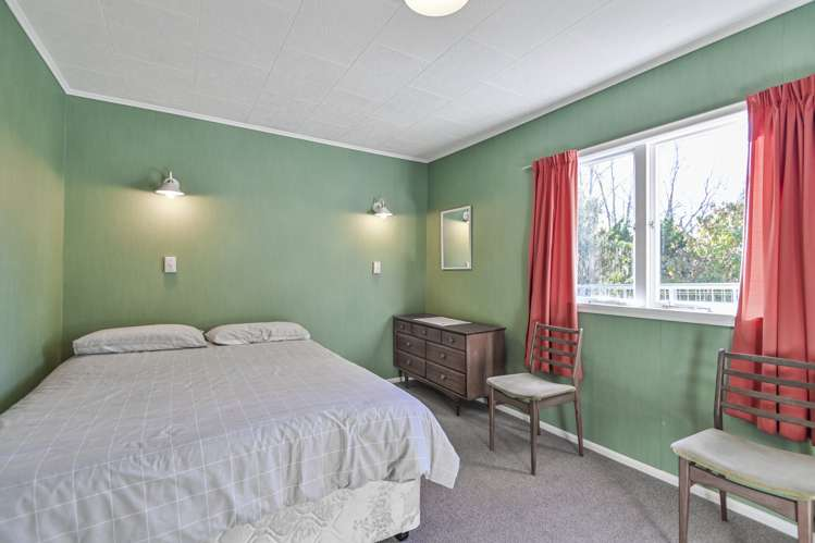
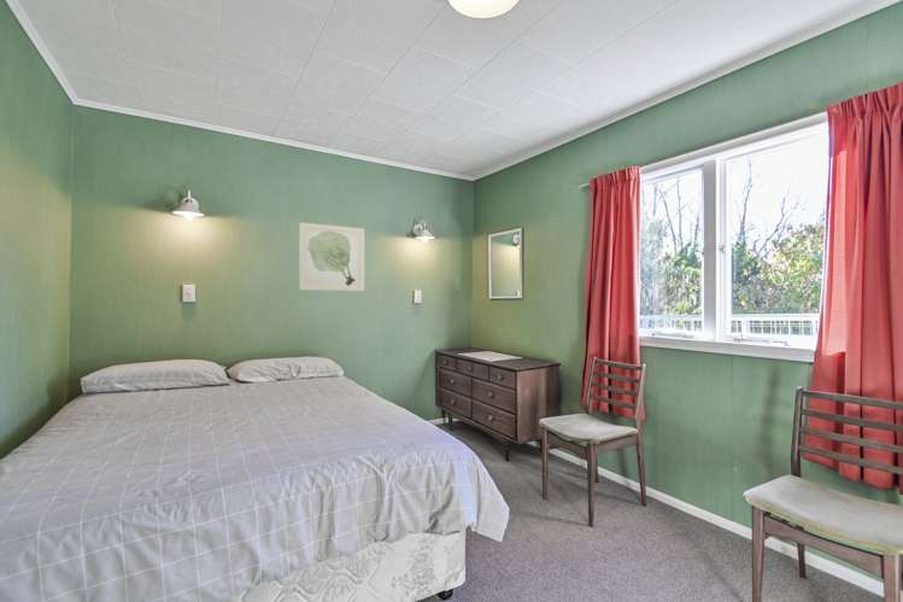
+ wall art [298,222,365,292]
